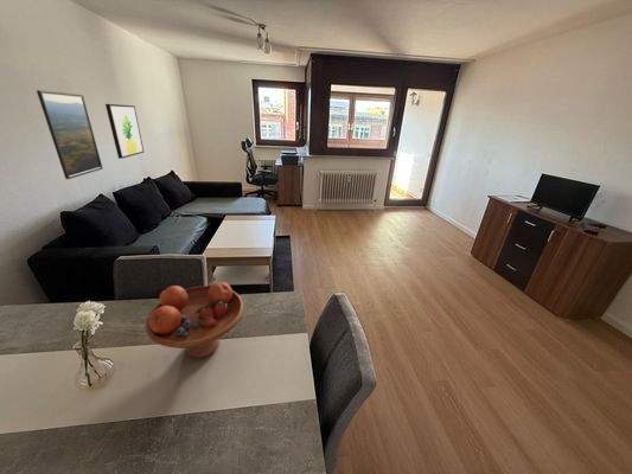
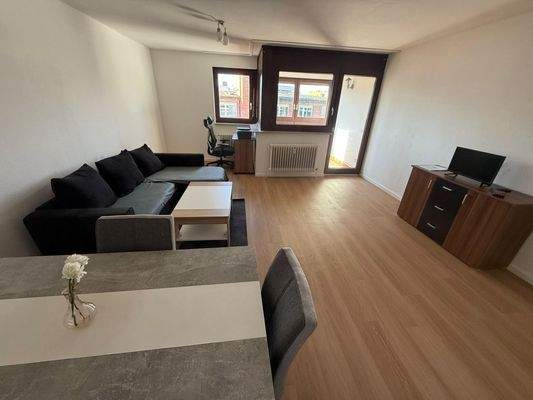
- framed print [36,89,104,180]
- wall art [104,103,146,160]
- fruit bowl [145,281,245,359]
